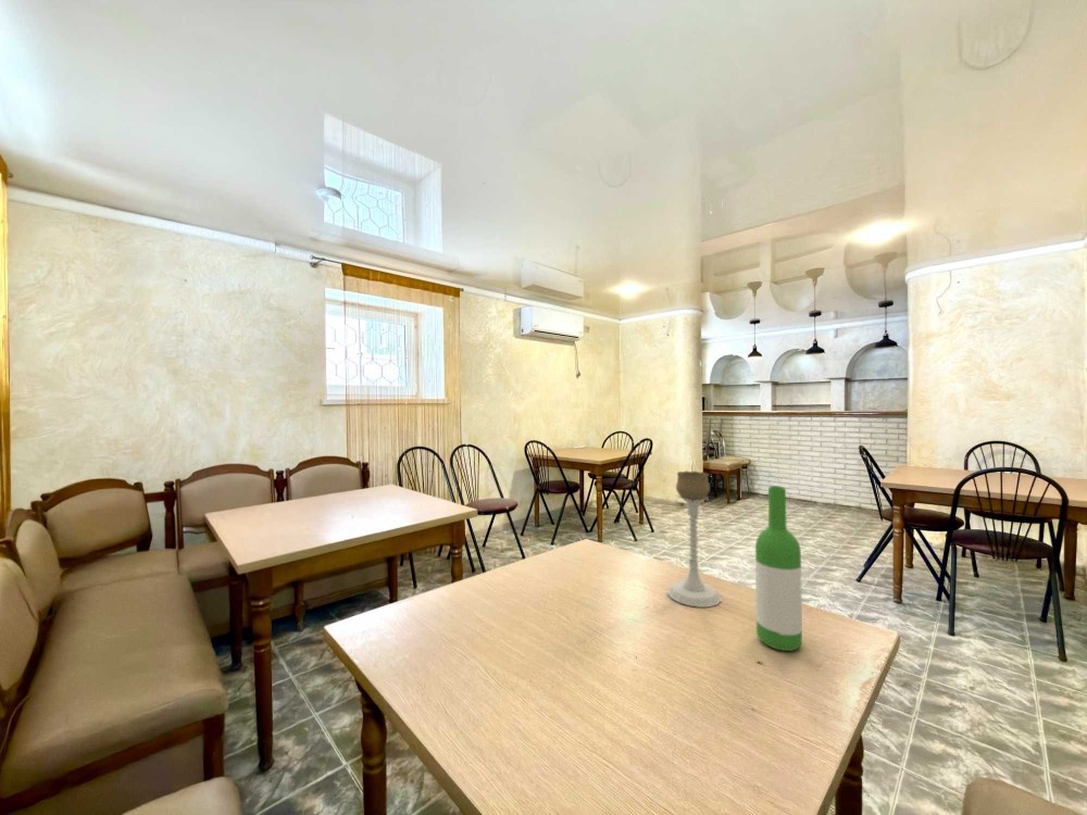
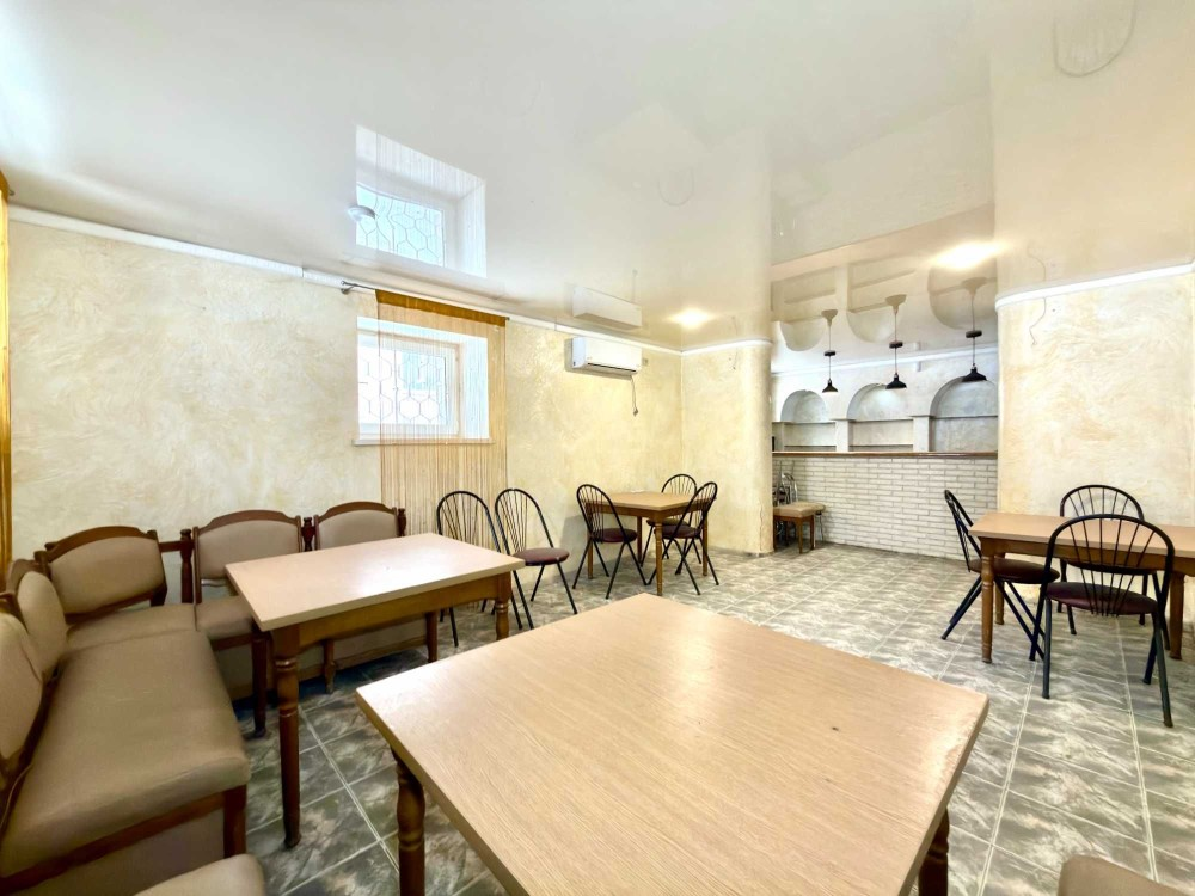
- wine bottle [754,485,803,652]
- candle holder [666,469,723,609]
